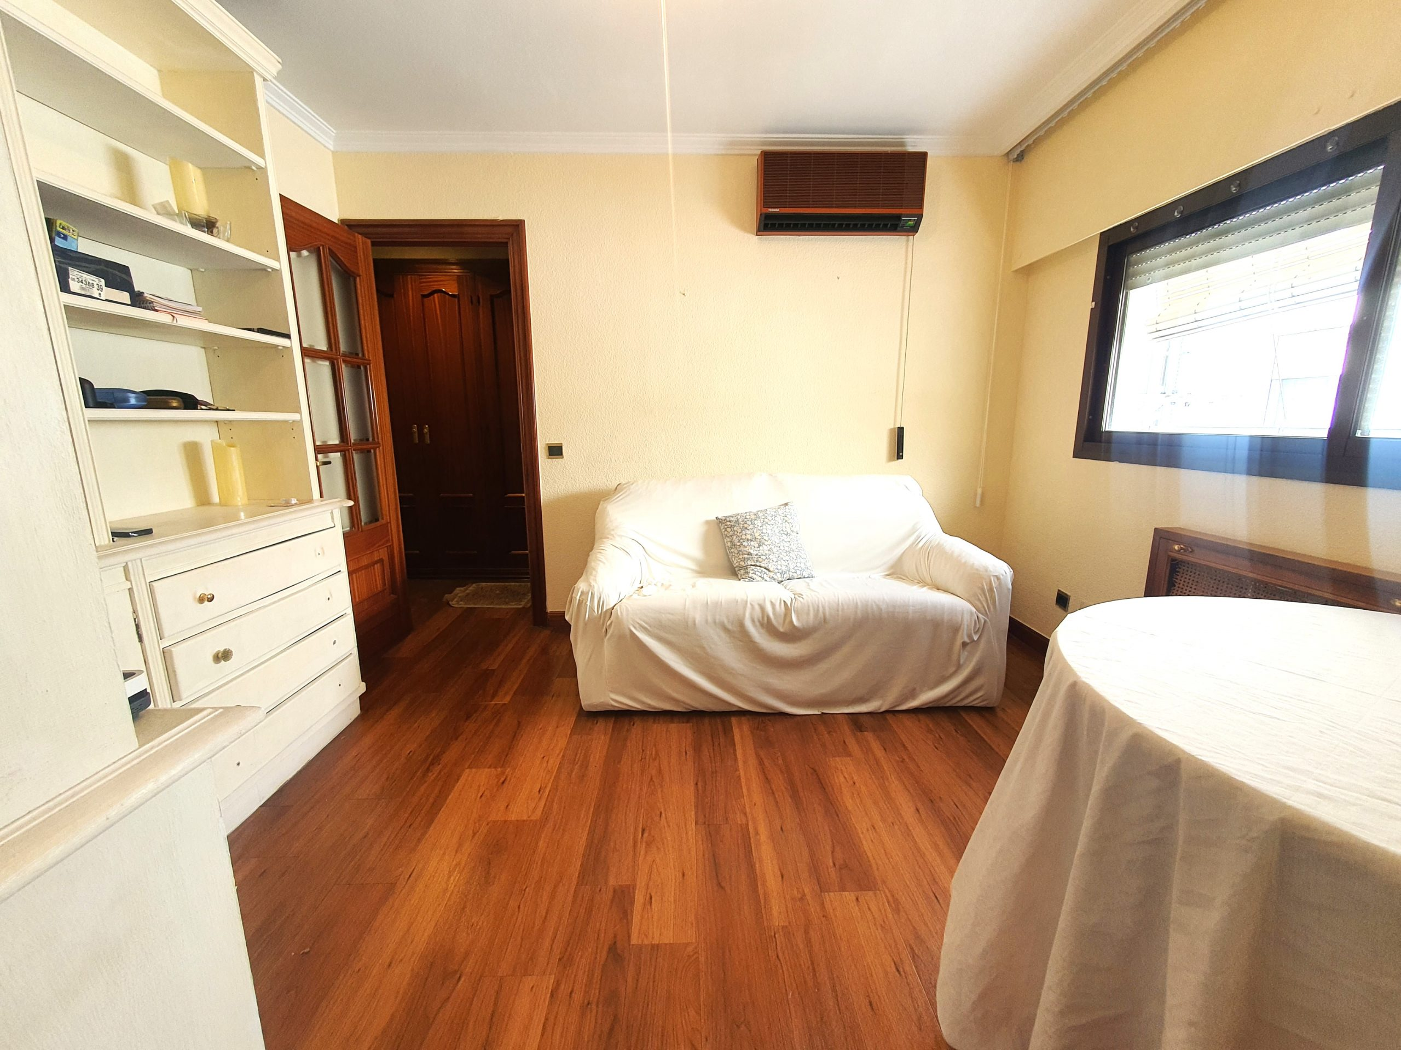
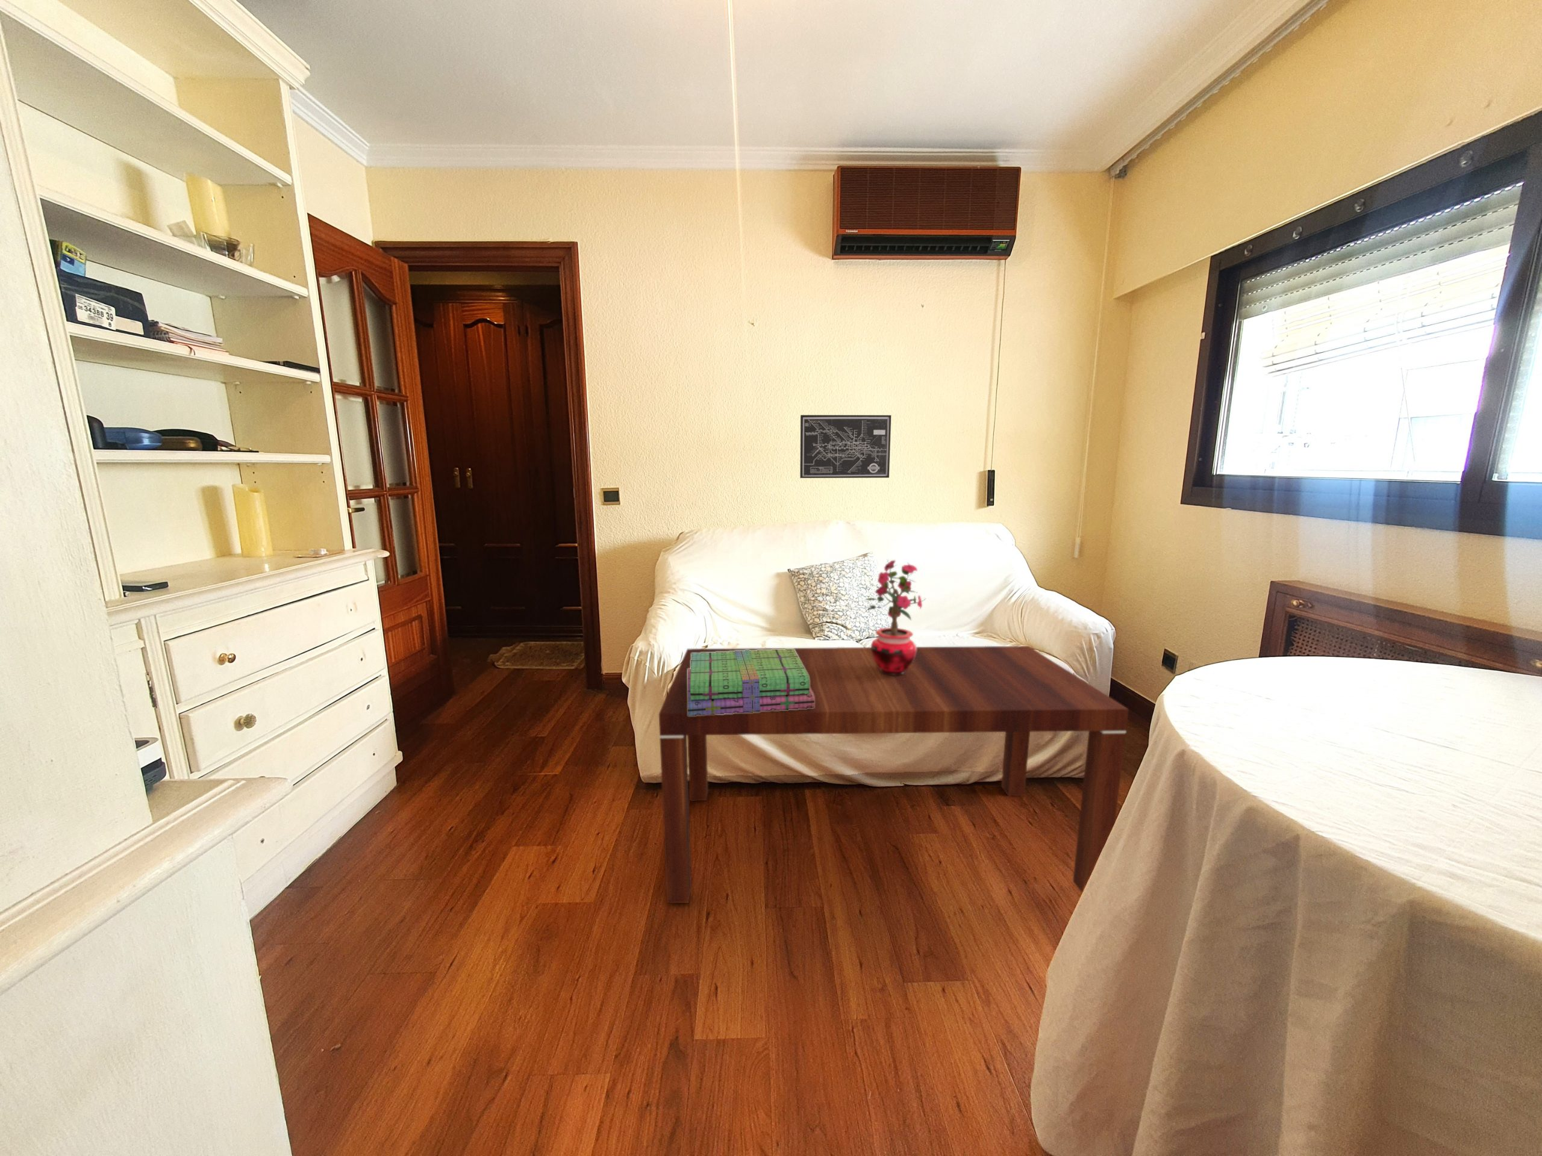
+ wall art [799,414,892,478]
+ potted plant [864,559,925,675]
+ coffee table [658,646,1129,903]
+ stack of books [688,650,815,716]
